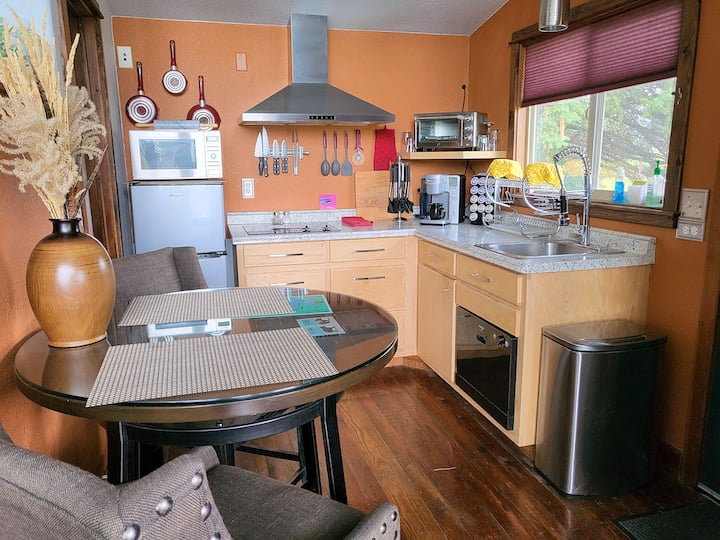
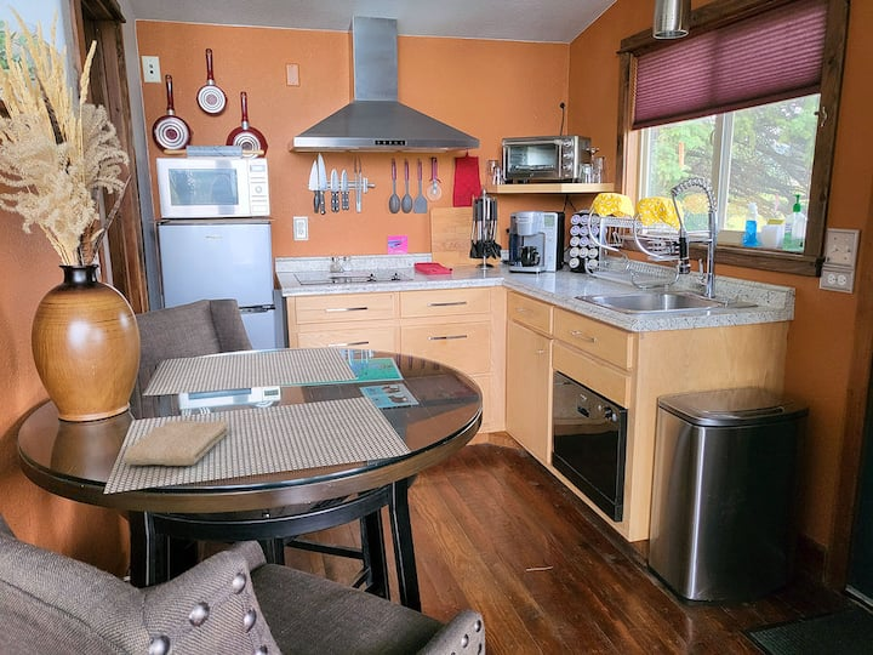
+ washcloth [122,420,230,467]
